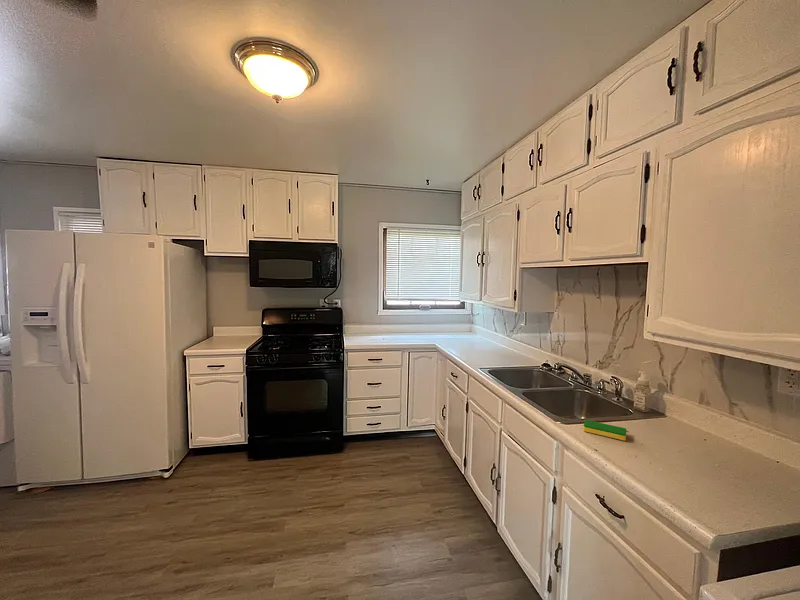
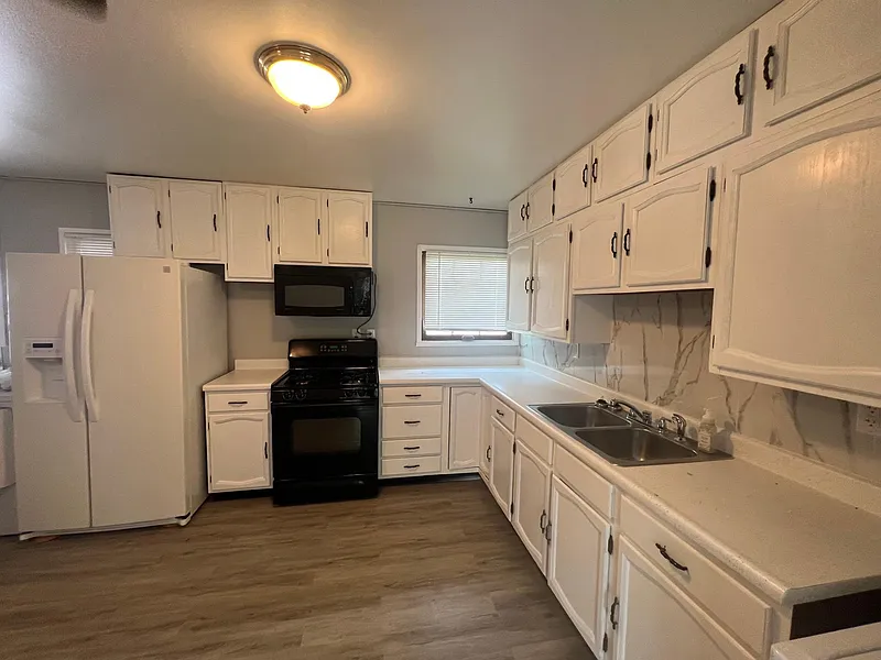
- dish sponge [582,419,627,441]
